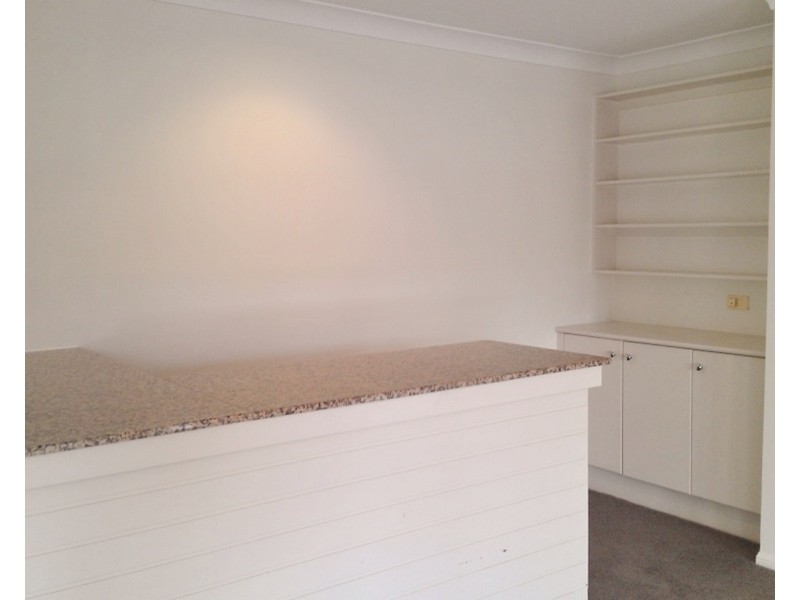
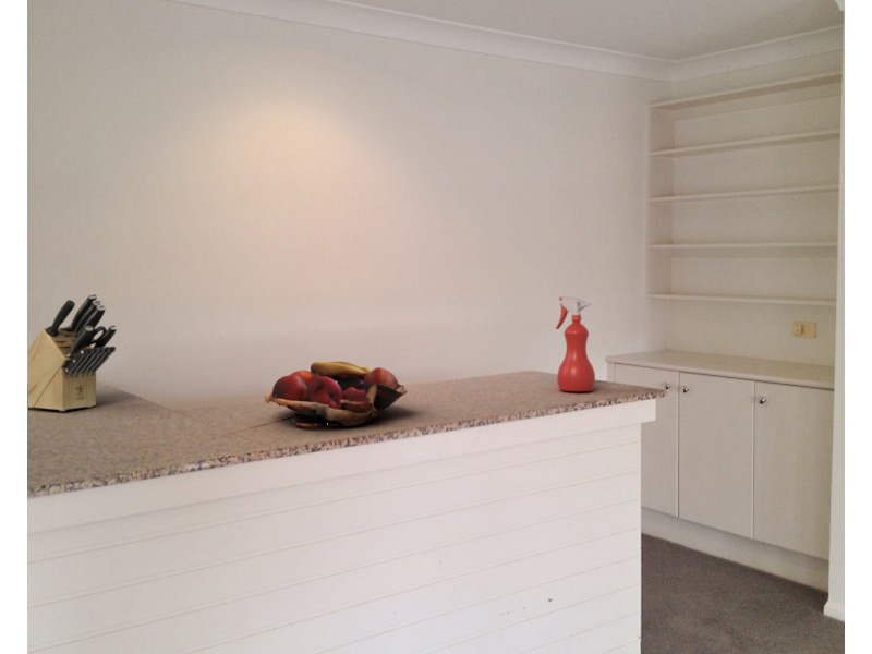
+ fruit basket [264,361,408,427]
+ knife block [27,292,118,412]
+ spray bottle [555,295,596,392]
